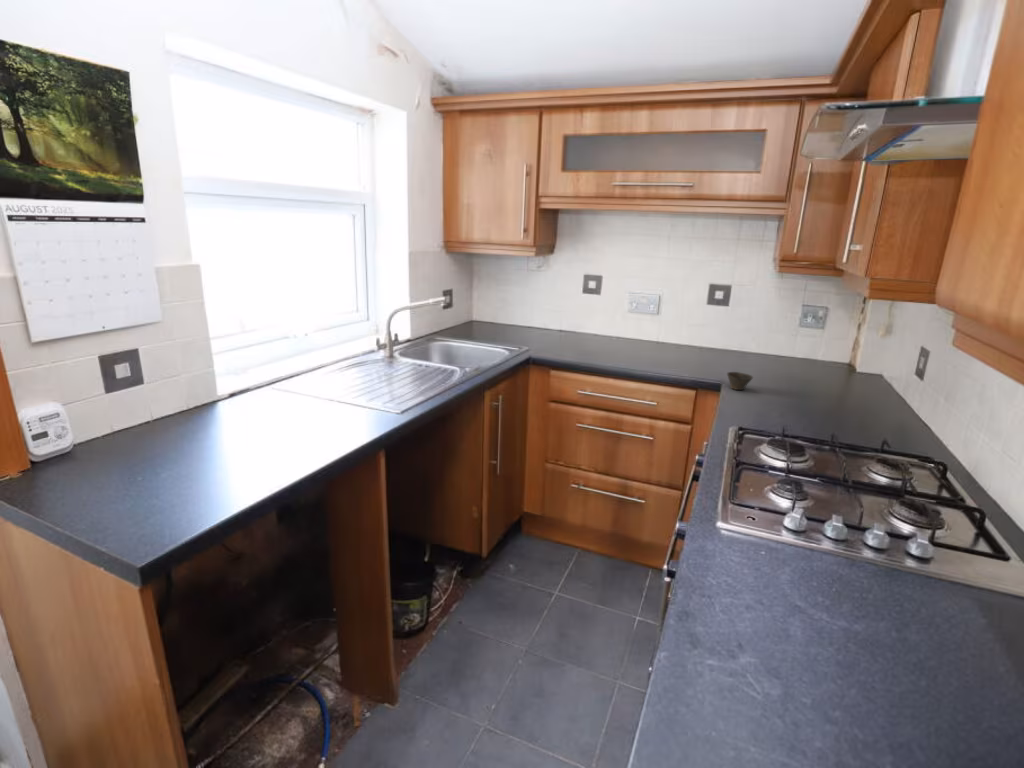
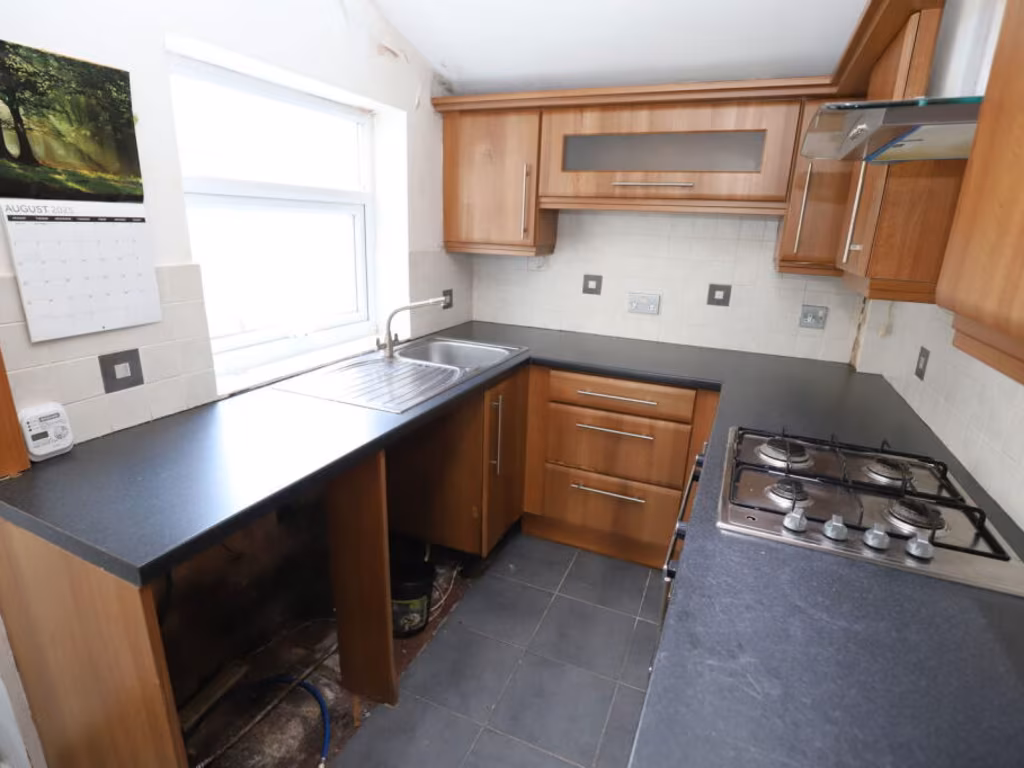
- cup [726,371,754,391]
